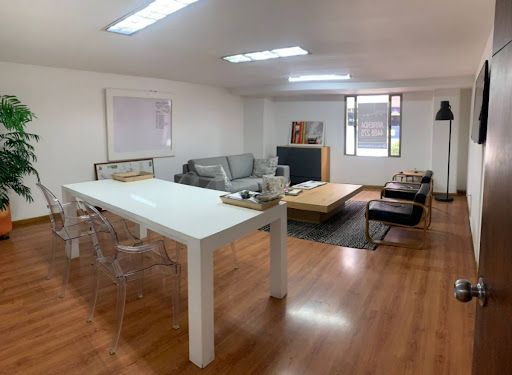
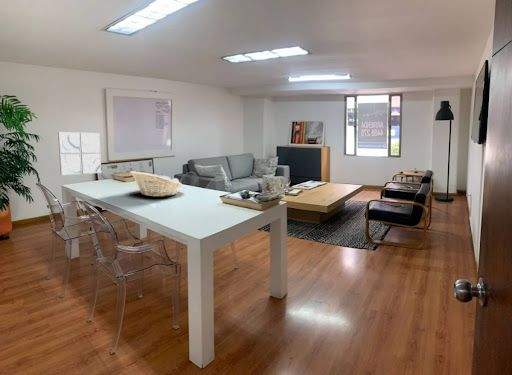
+ wall art [57,131,102,176]
+ fruit basket [130,170,183,198]
